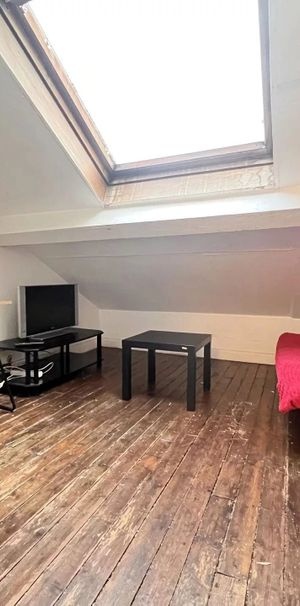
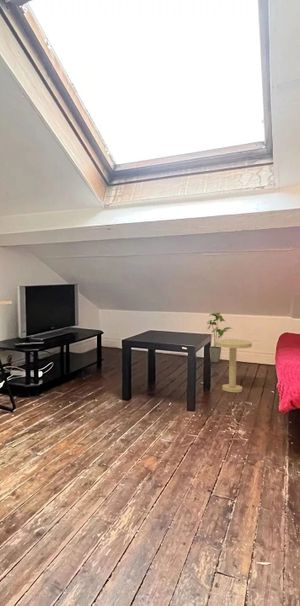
+ side table [215,338,253,394]
+ house plant [206,312,233,363]
